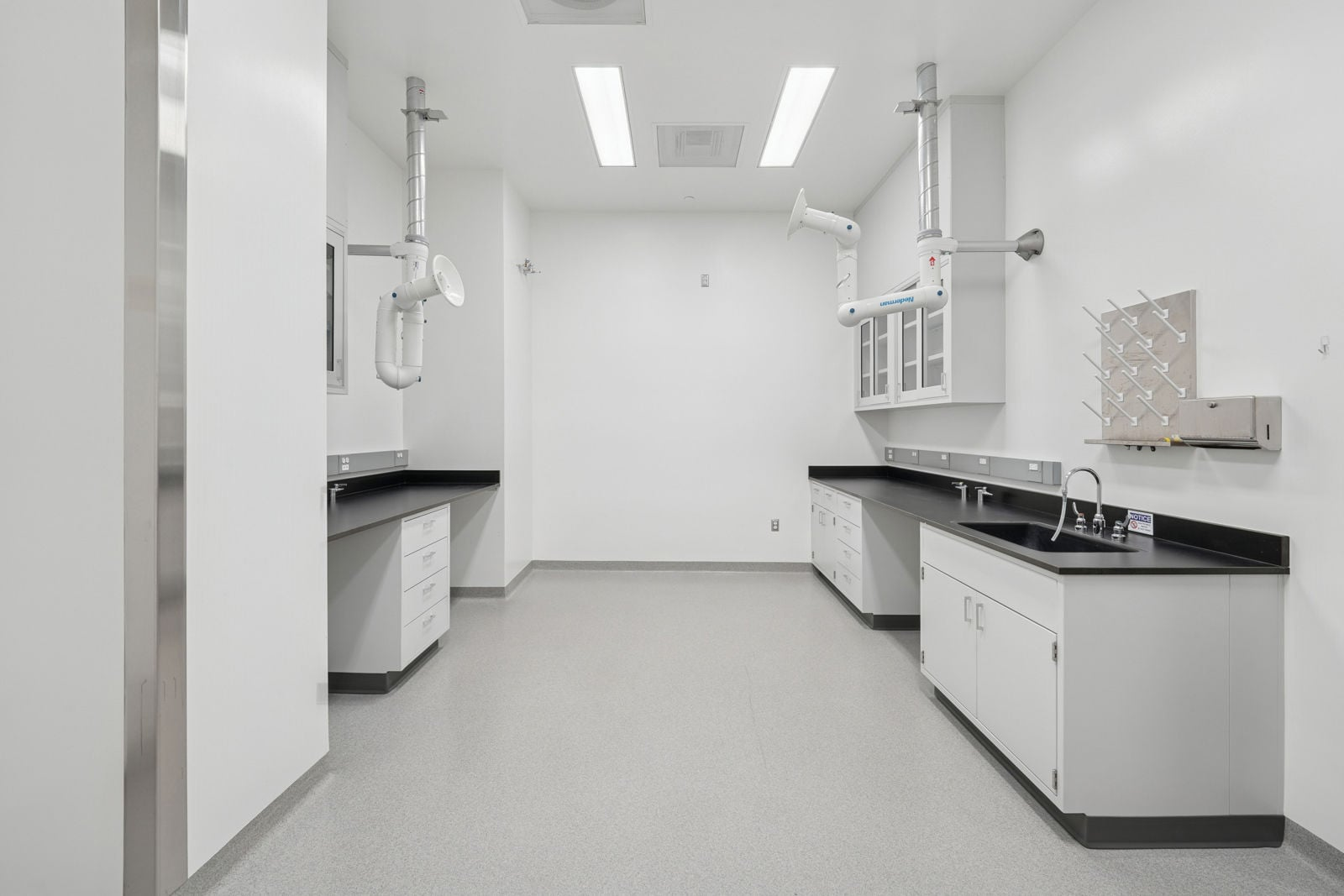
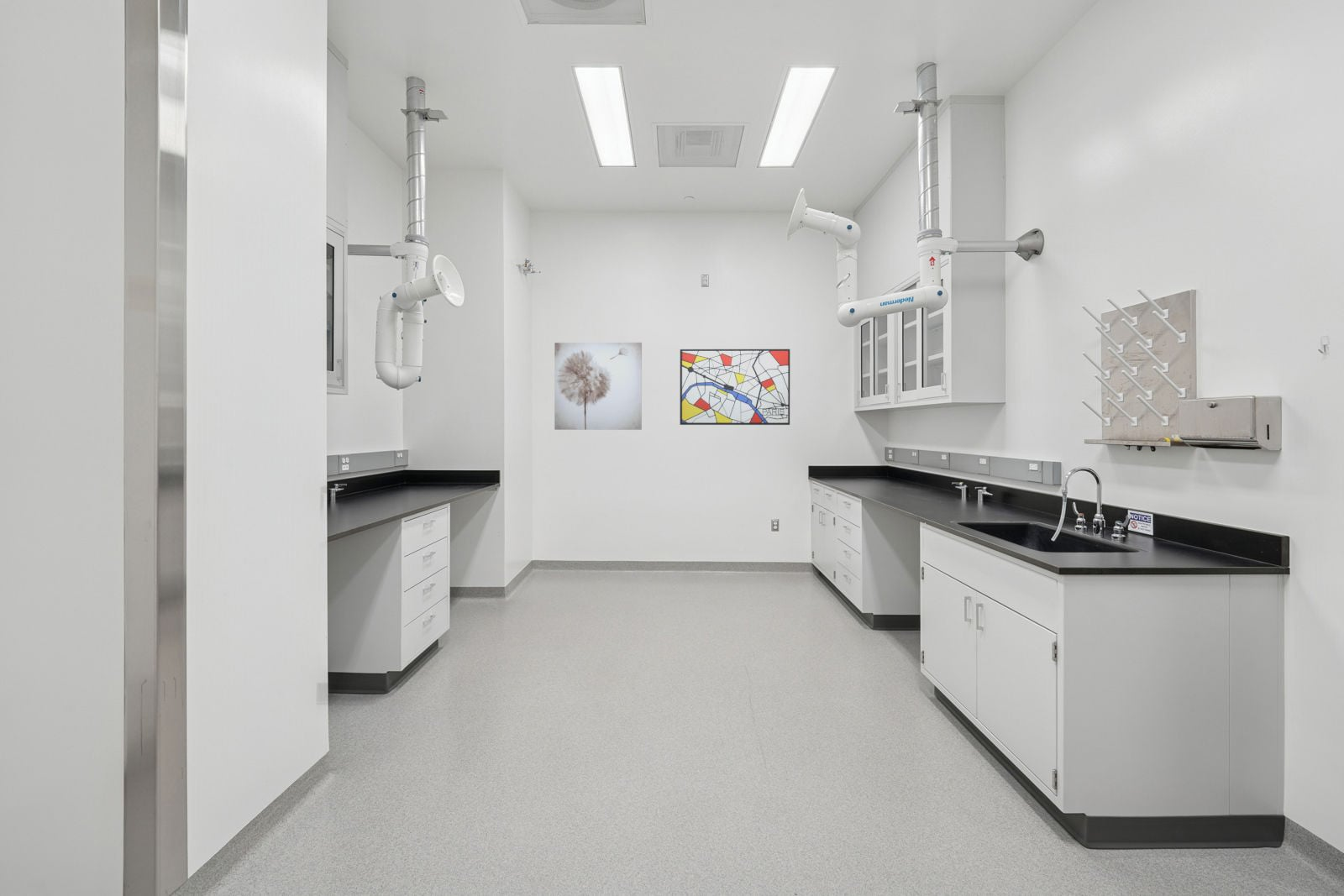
+ wall art [680,348,790,426]
+ wall art [554,342,643,431]
